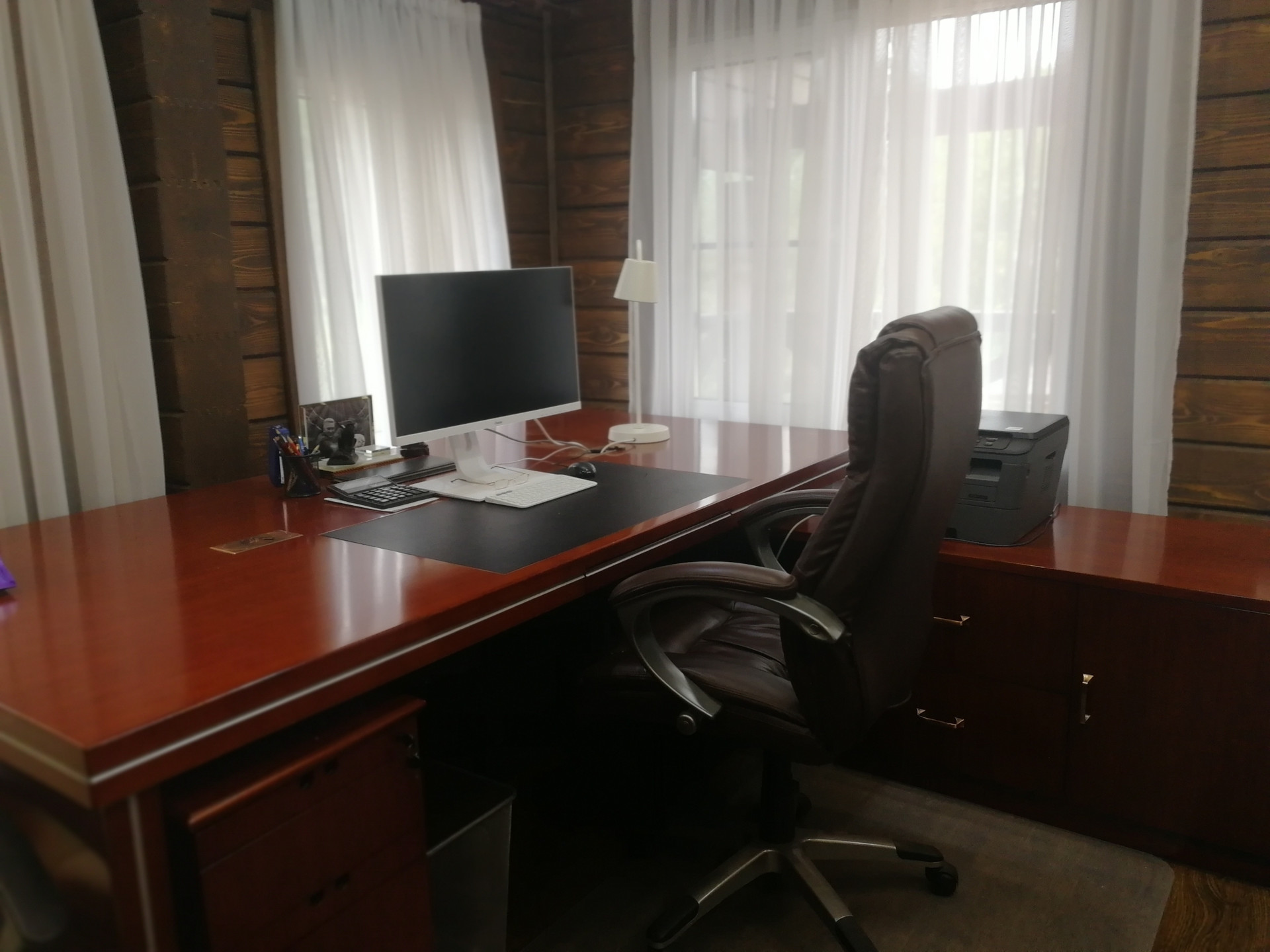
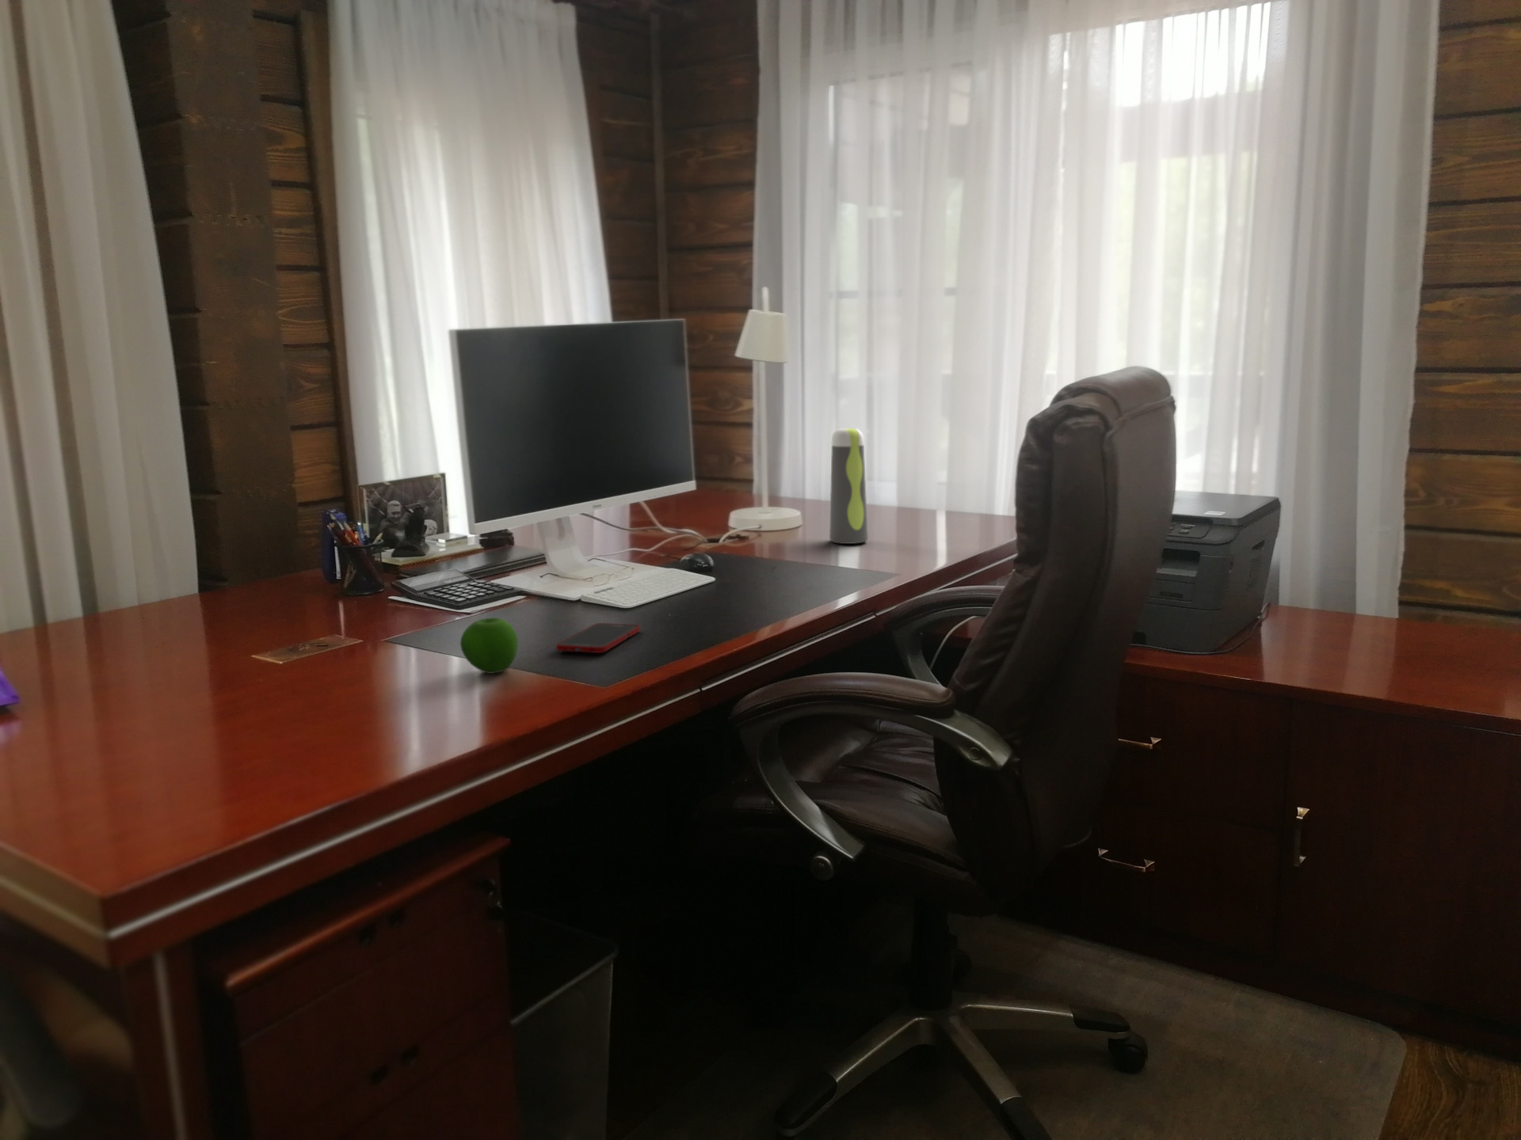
+ cell phone [556,623,642,654]
+ water bottle [829,428,869,545]
+ apple [460,617,519,674]
